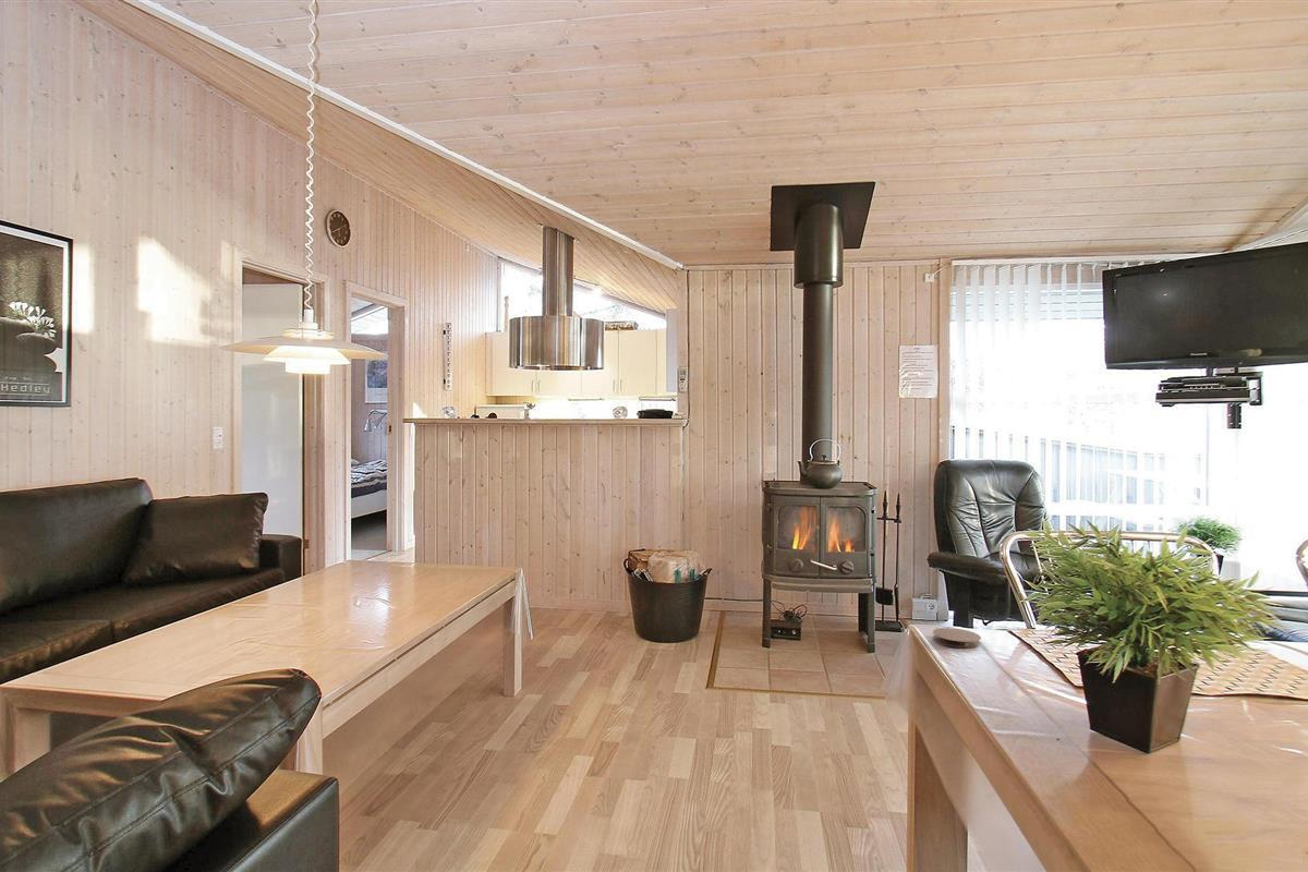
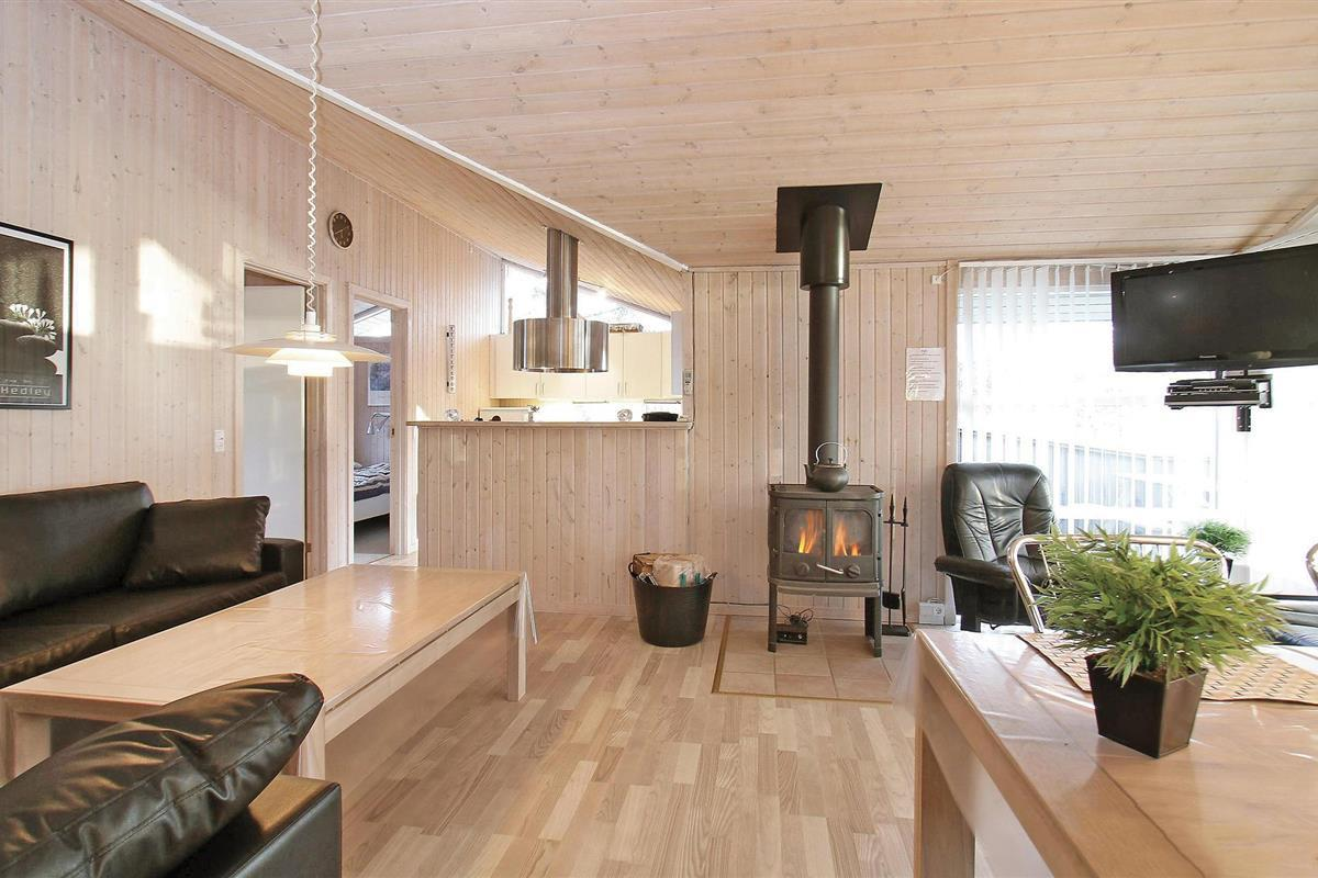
- coaster [932,627,982,649]
